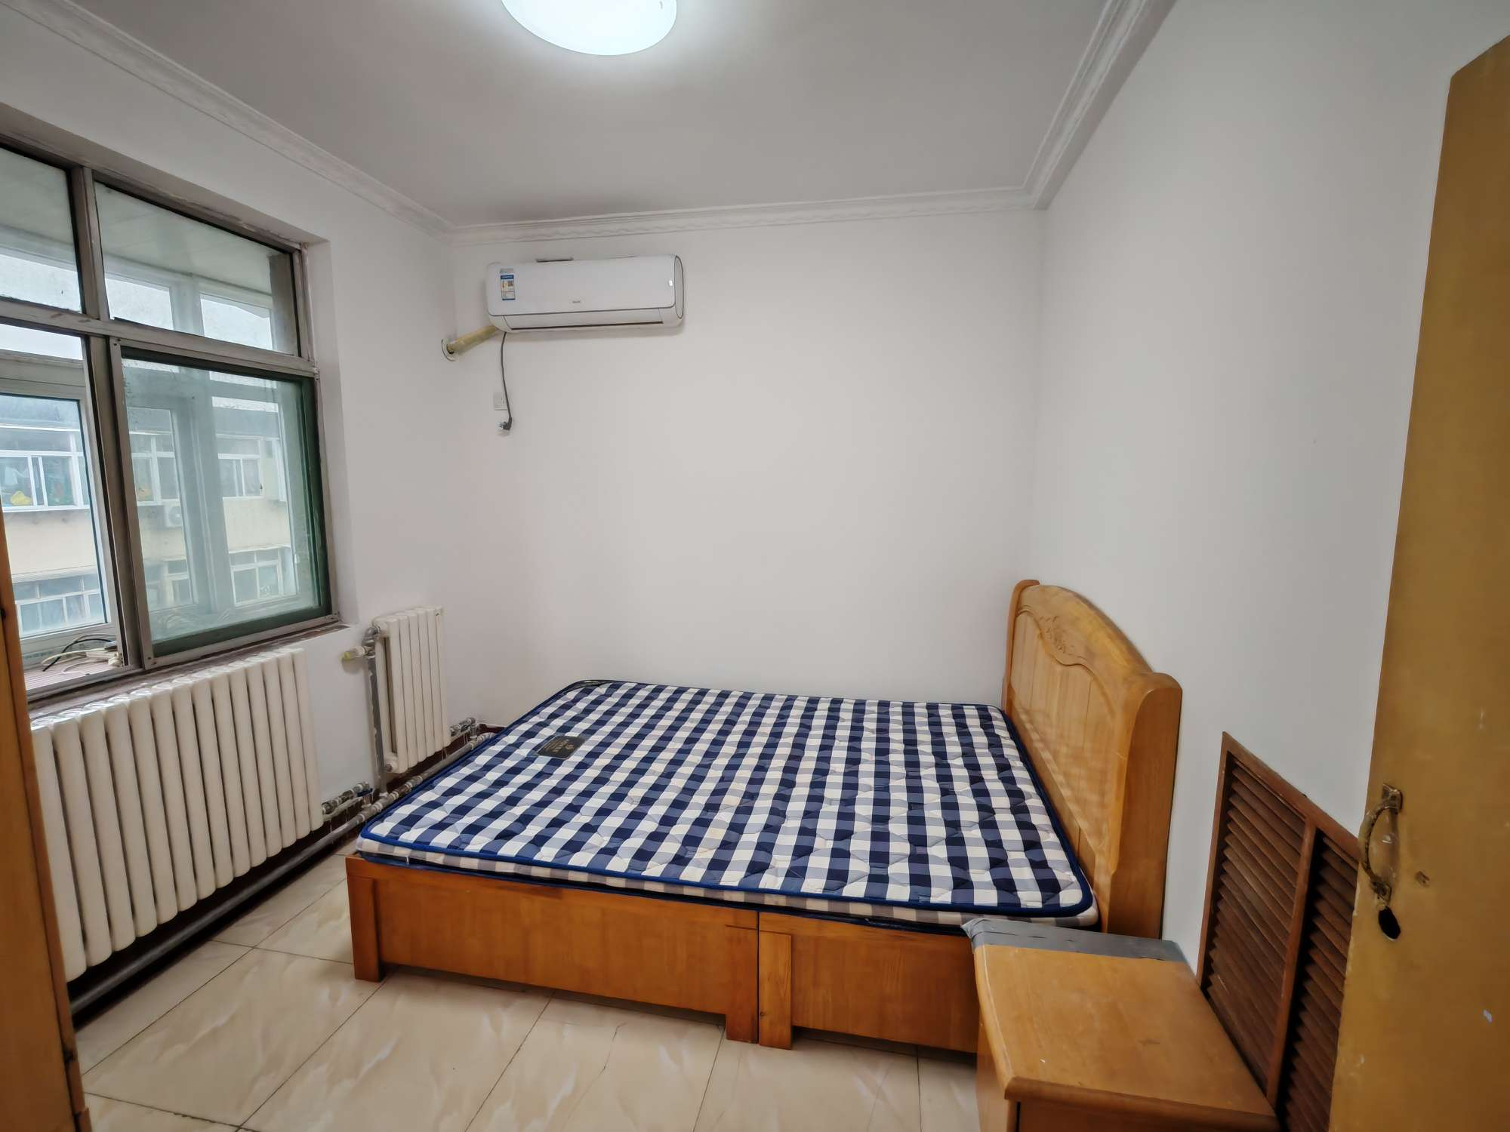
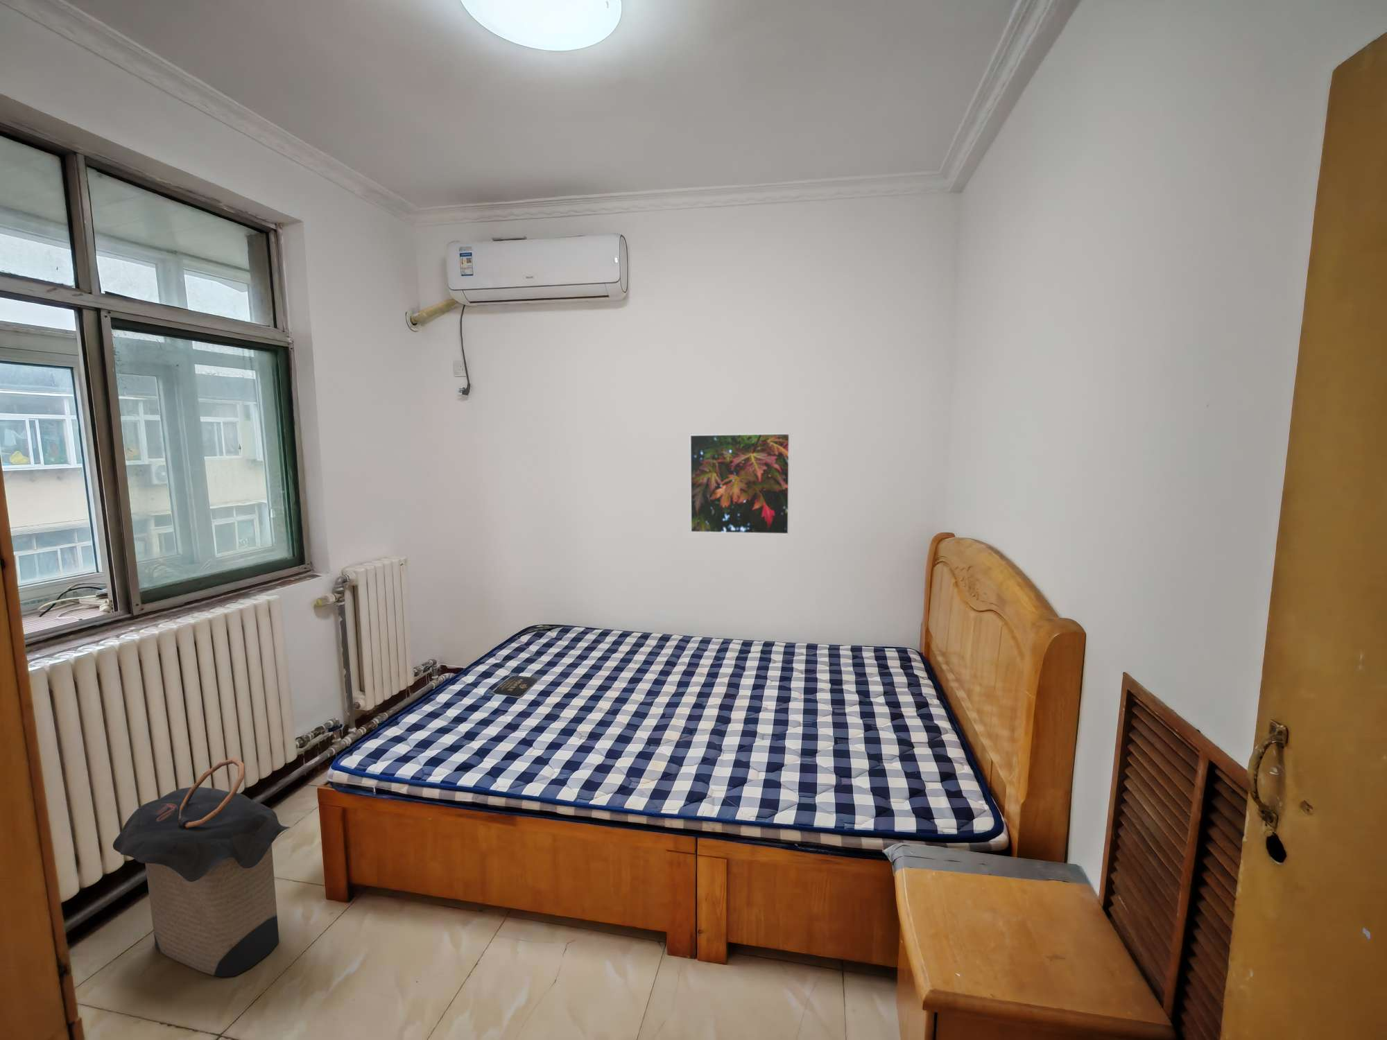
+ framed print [689,433,791,534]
+ laundry hamper [112,758,292,978]
